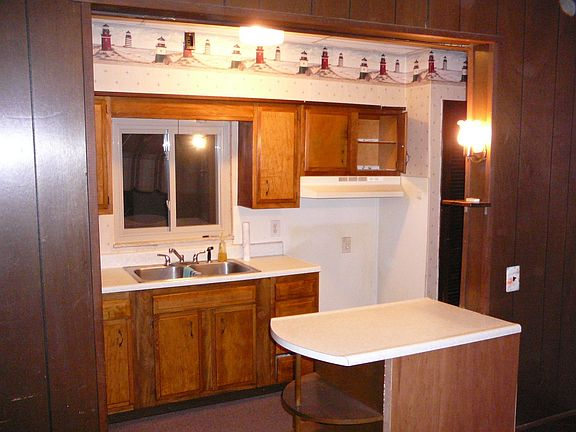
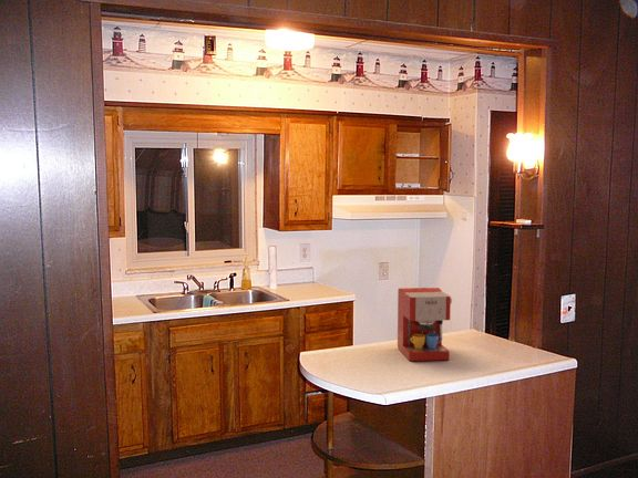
+ coffee maker [397,287,453,362]
